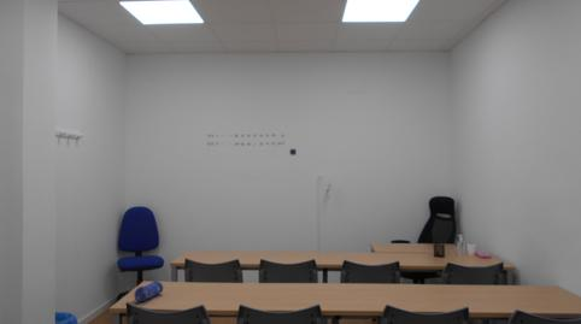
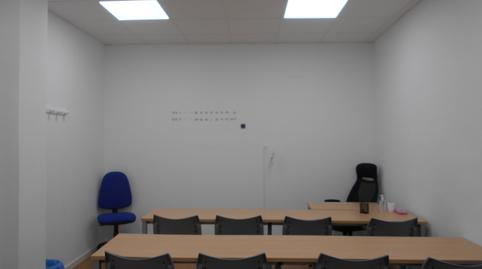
- pencil case [134,279,164,304]
